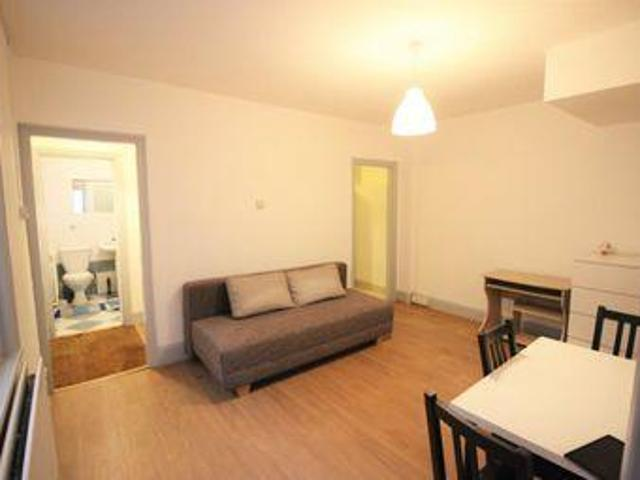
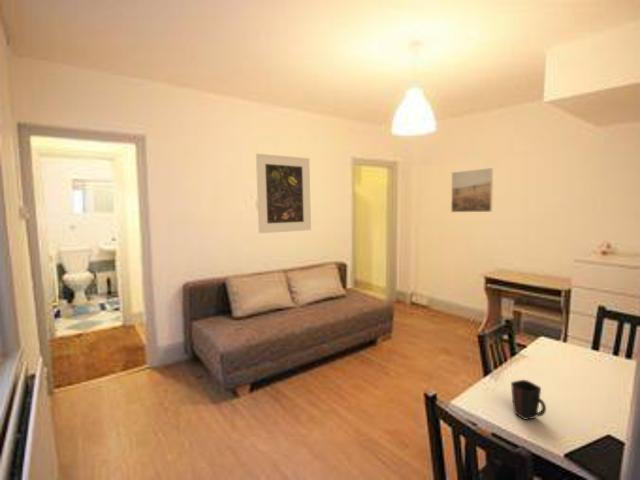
+ mug [510,379,547,421]
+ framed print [450,167,494,213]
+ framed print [255,153,312,234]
